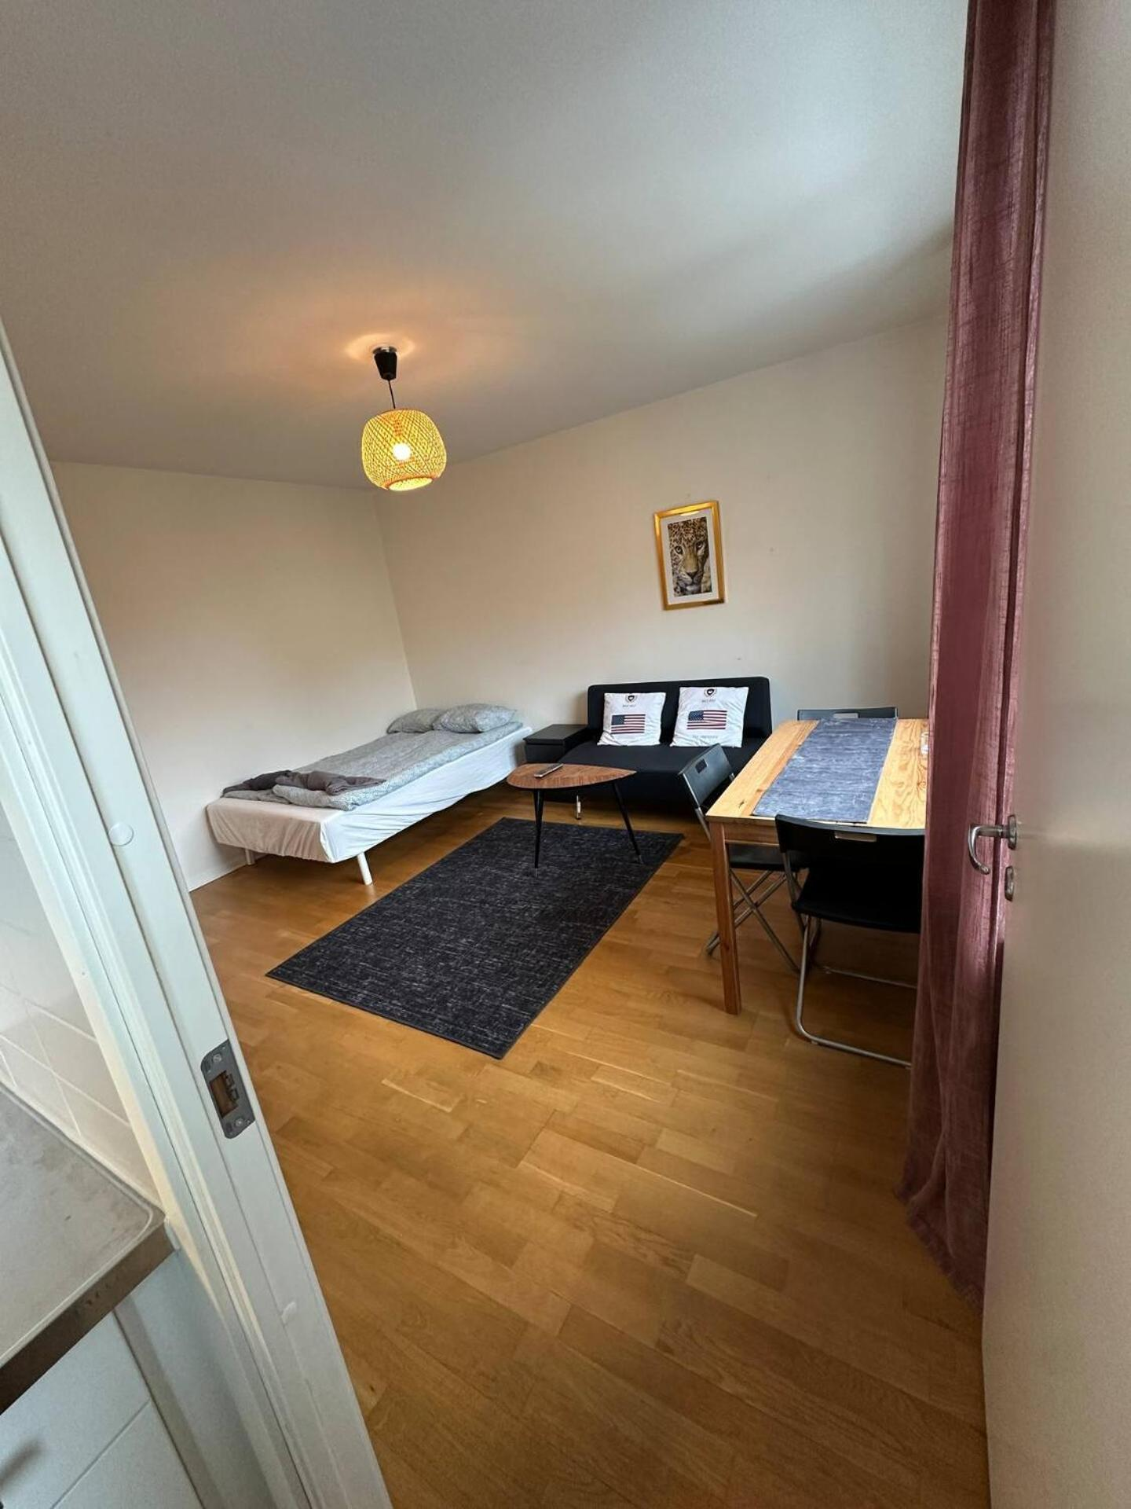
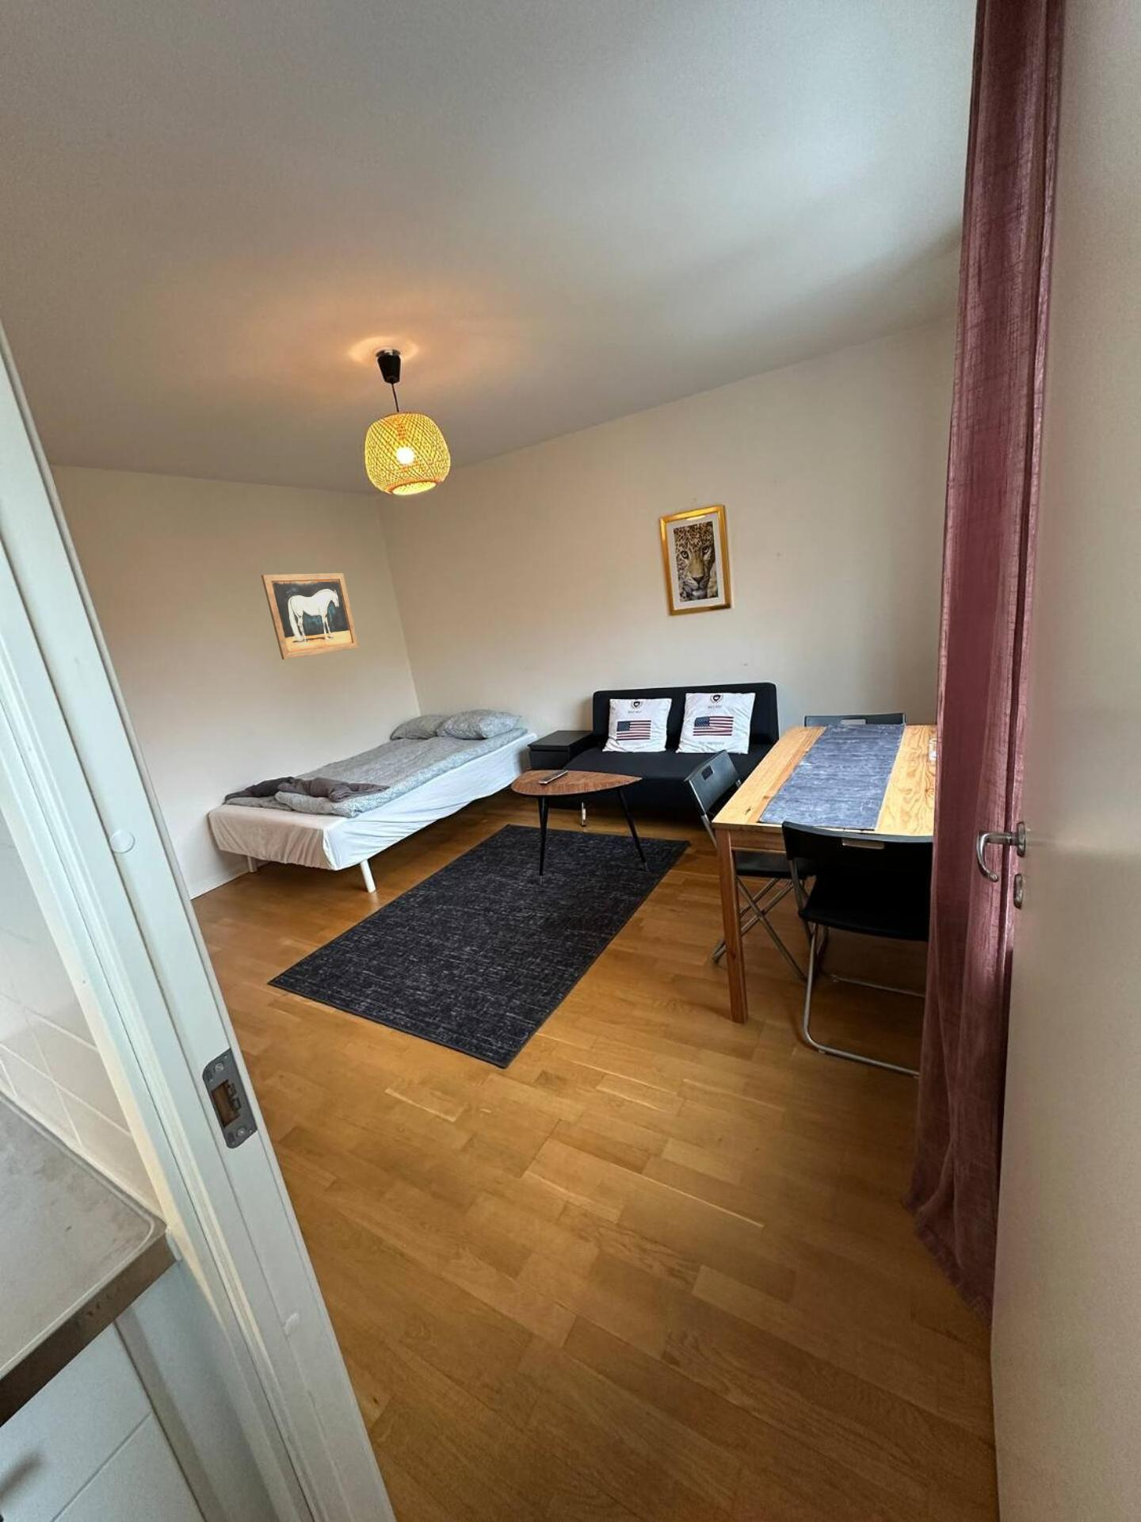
+ wall art [261,573,360,660]
